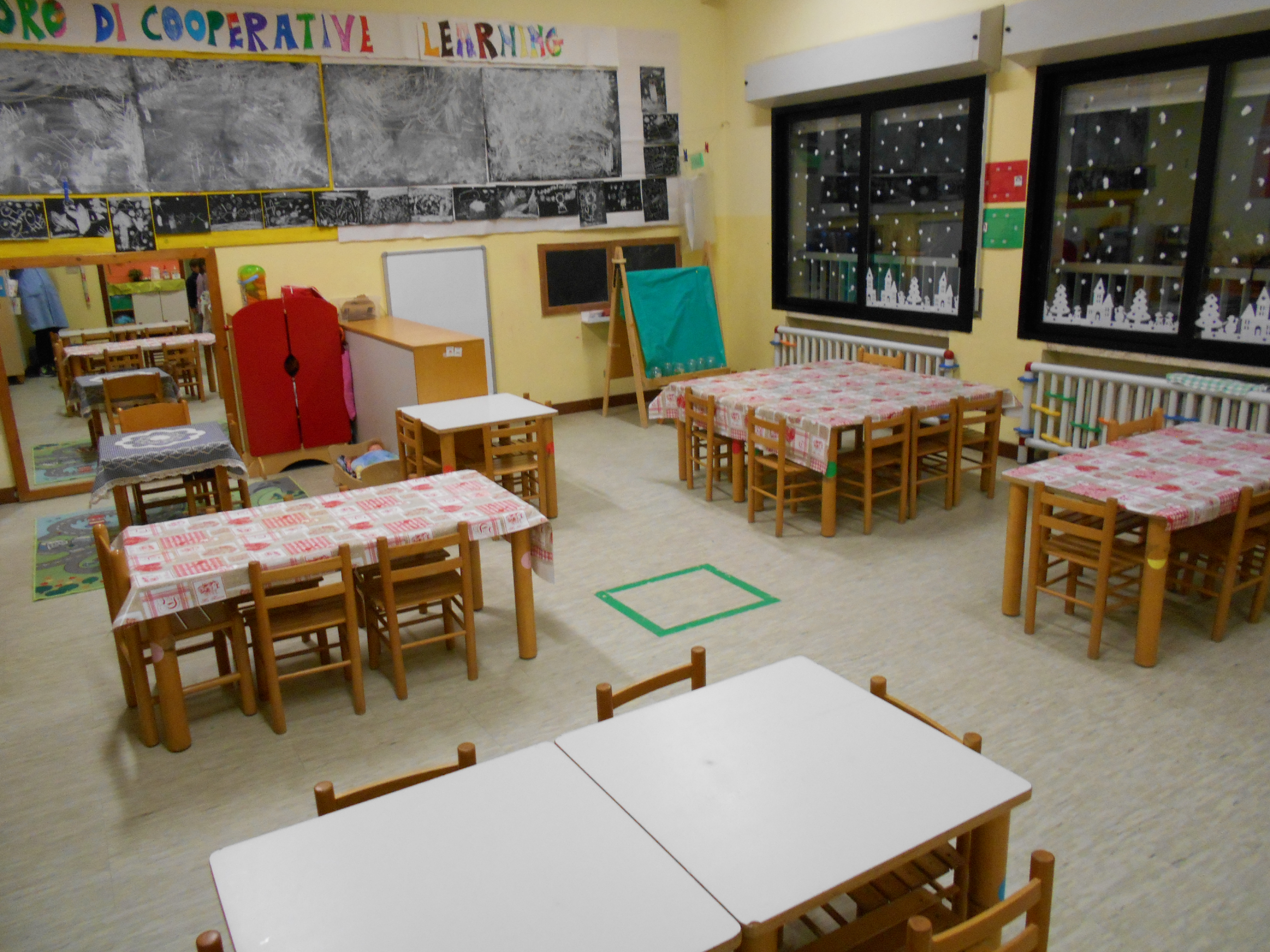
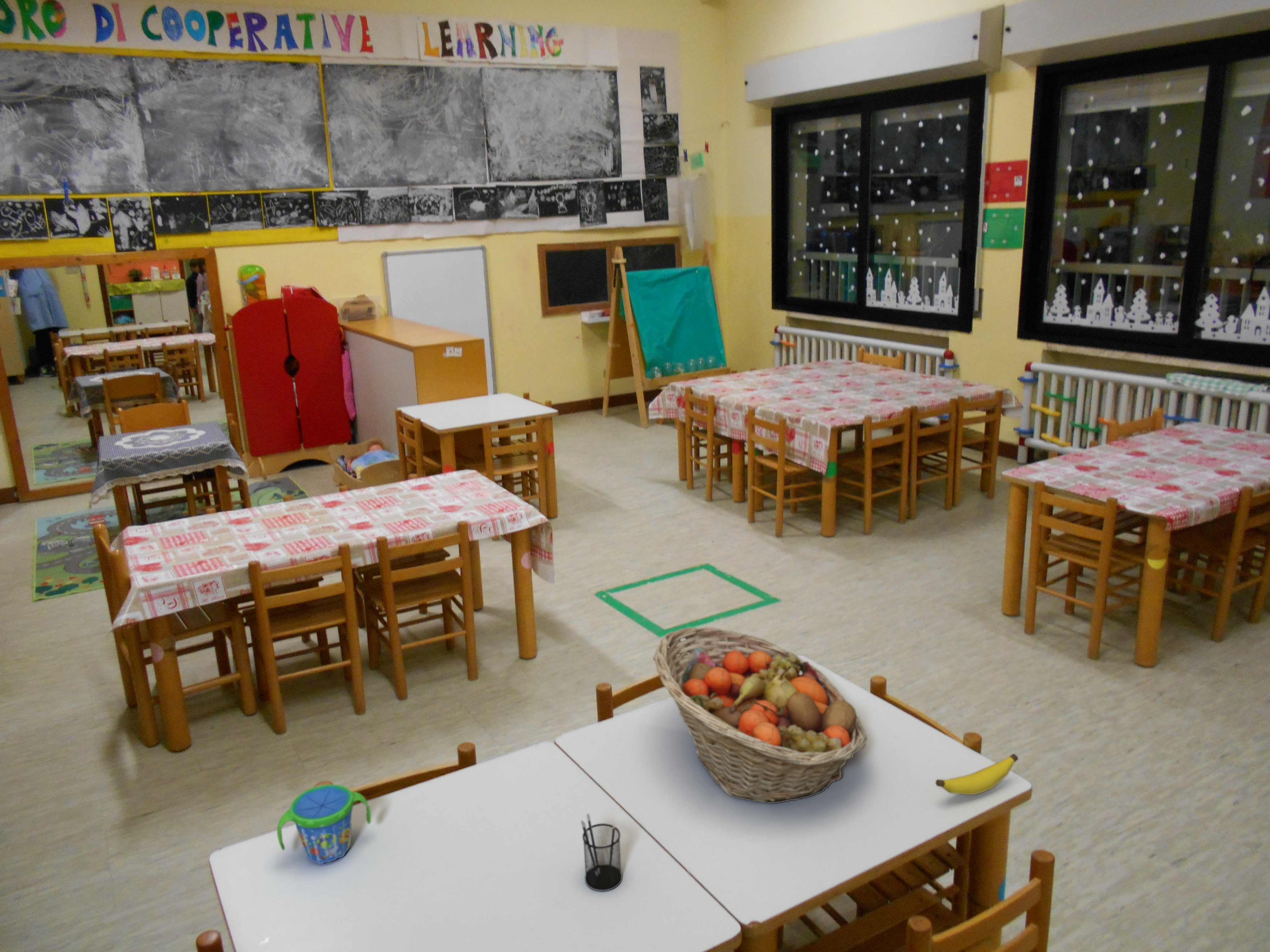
+ fruit basket [653,627,868,804]
+ pencil holder [580,813,623,891]
+ banana [935,753,1019,795]
+ snack cup [277,784,371,864]
